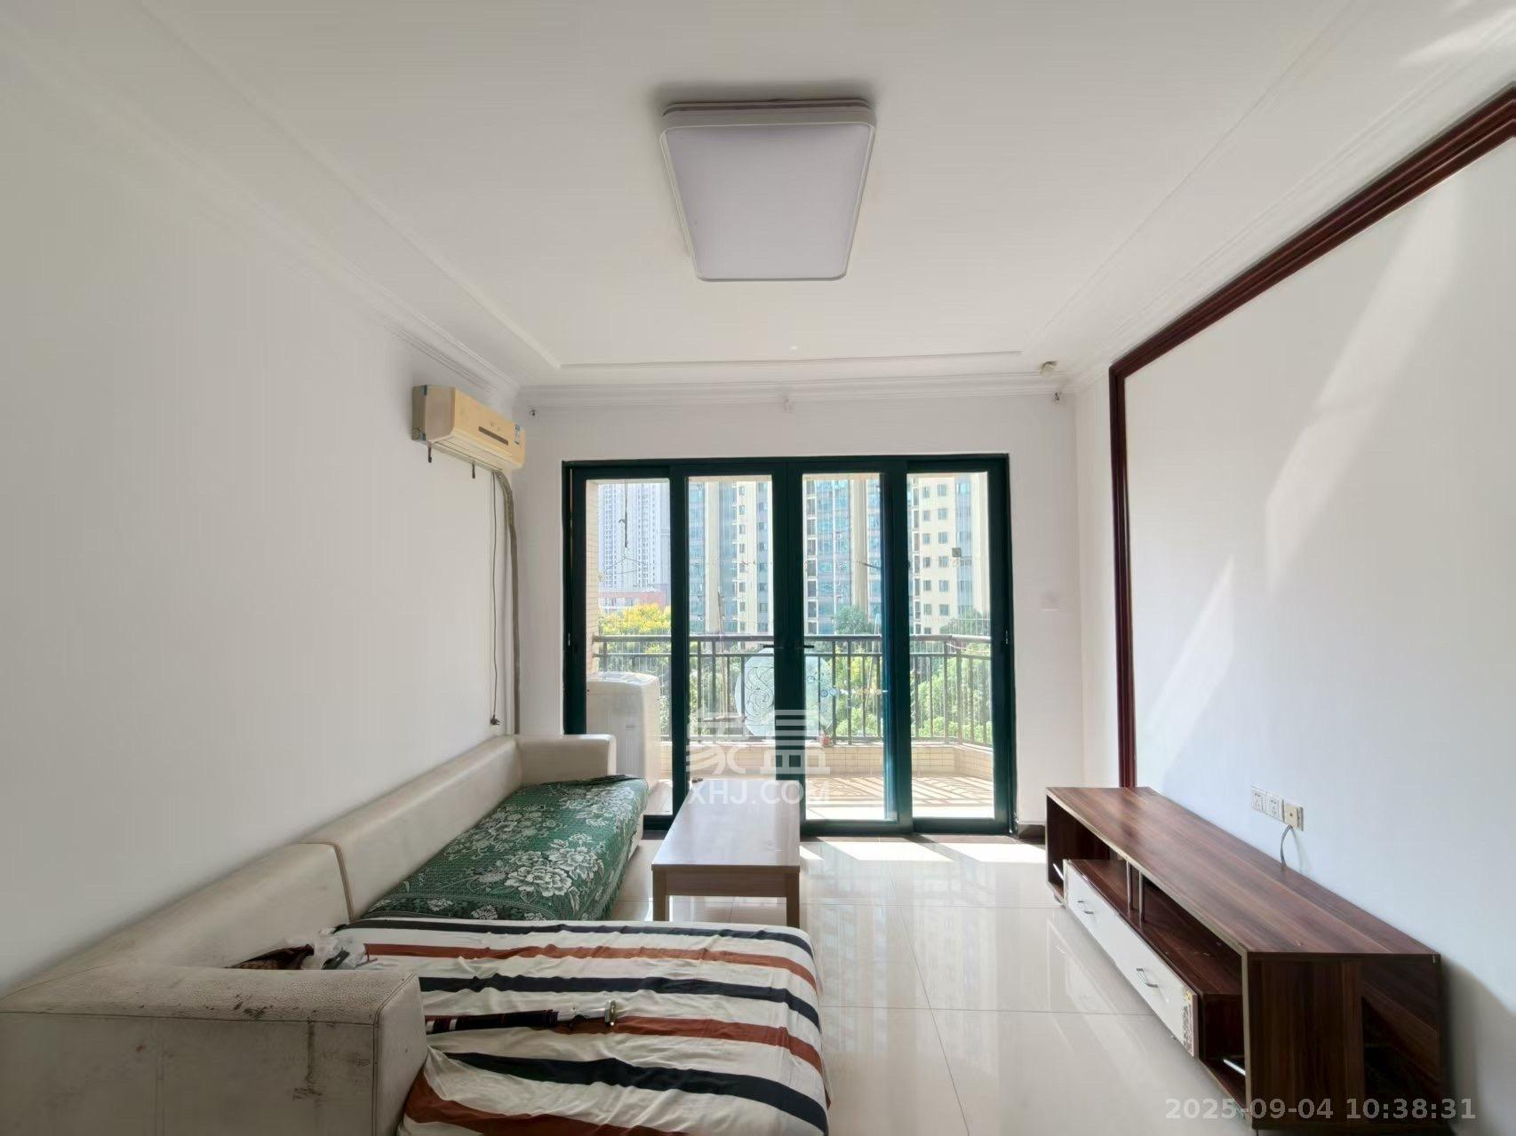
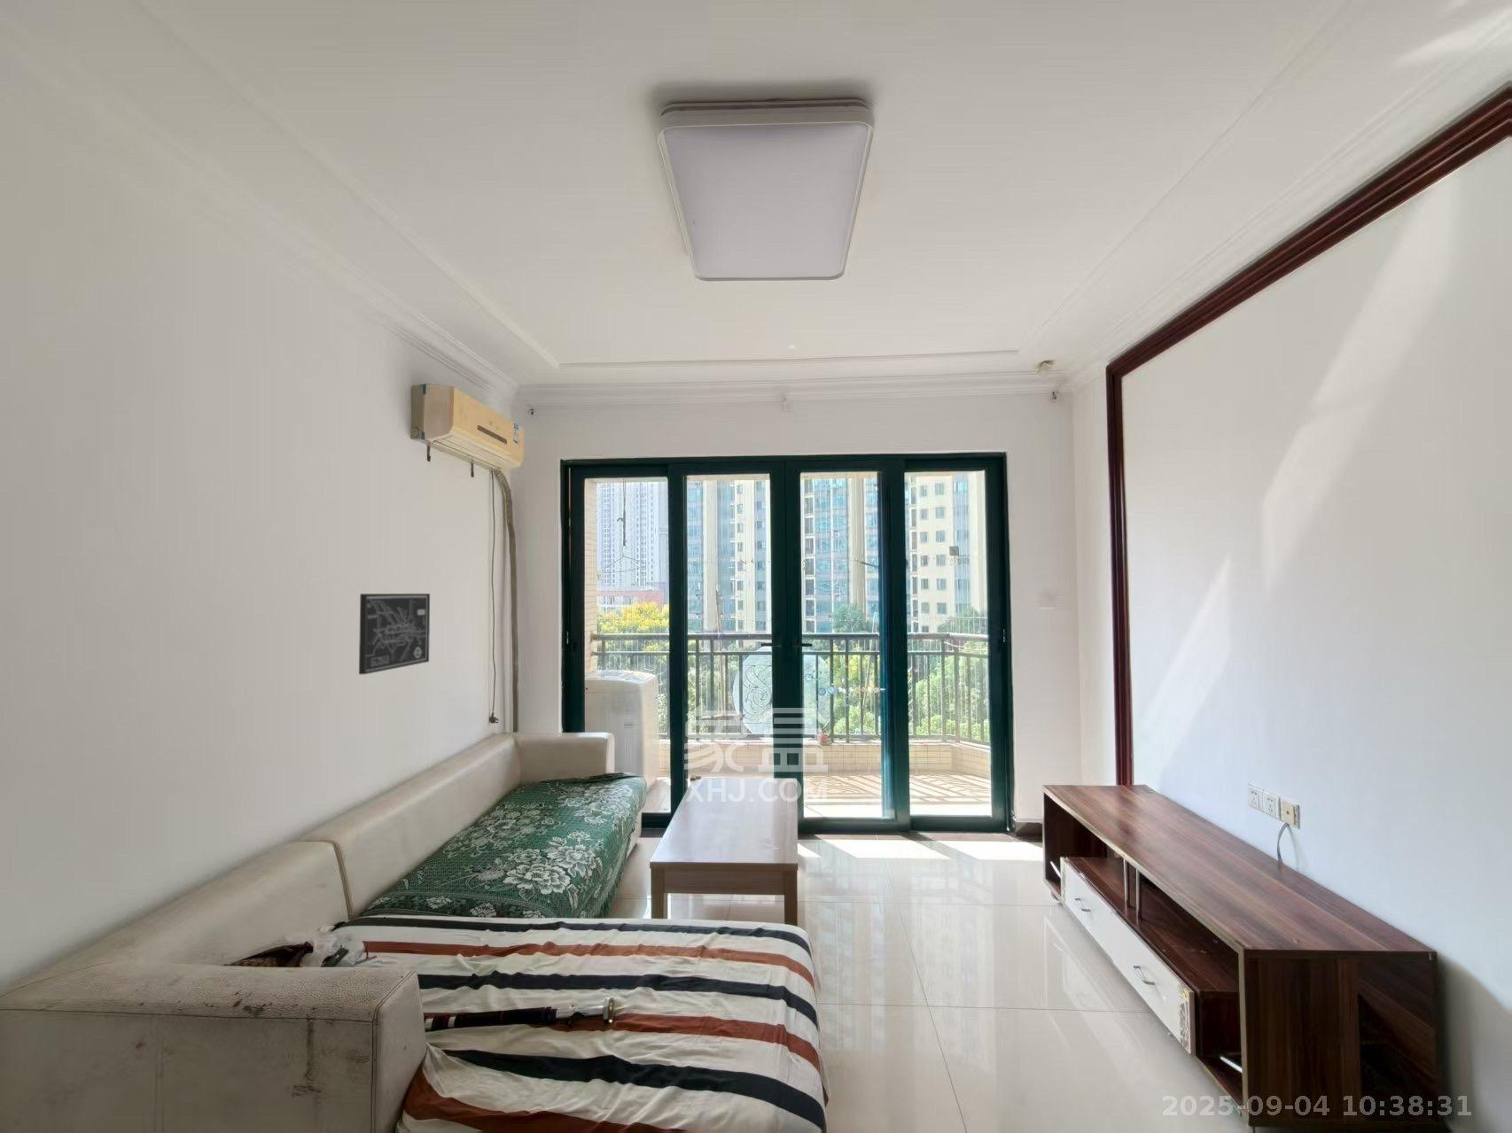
+ wall art [358,593,431,675]
